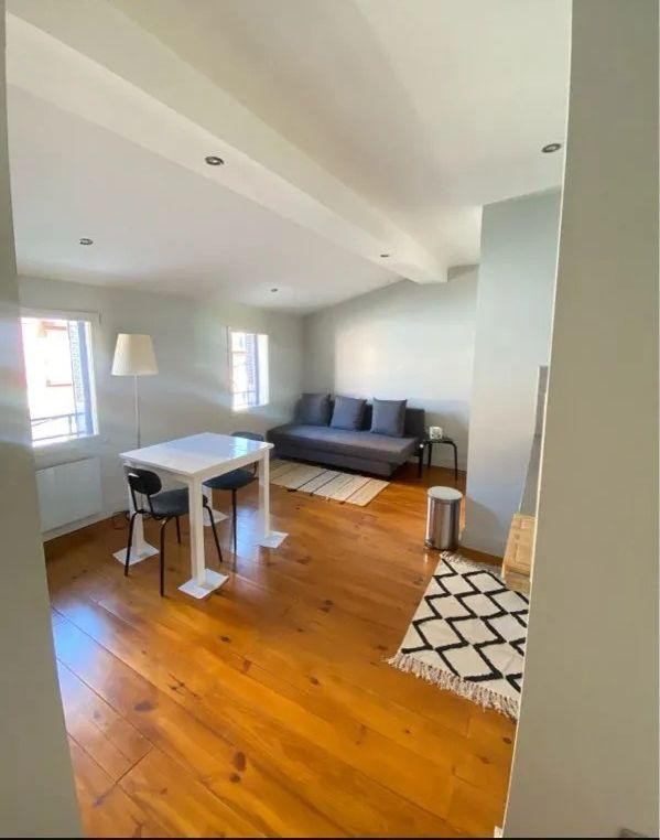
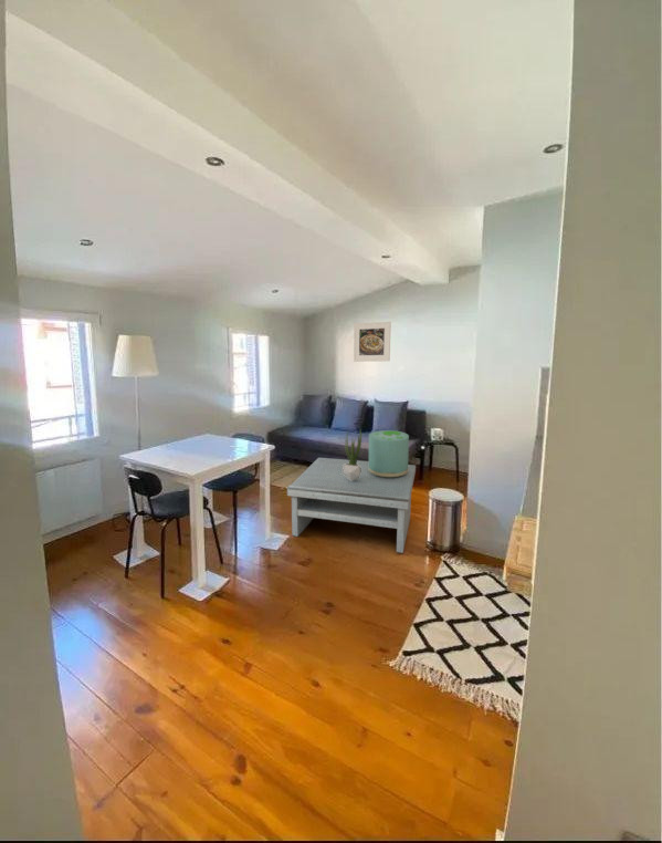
+ decorative container [368,429,410,477]
+ potted plant [343,429,366,481]
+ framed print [353,321,392,363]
+ coffee table [286,457,417,554]
